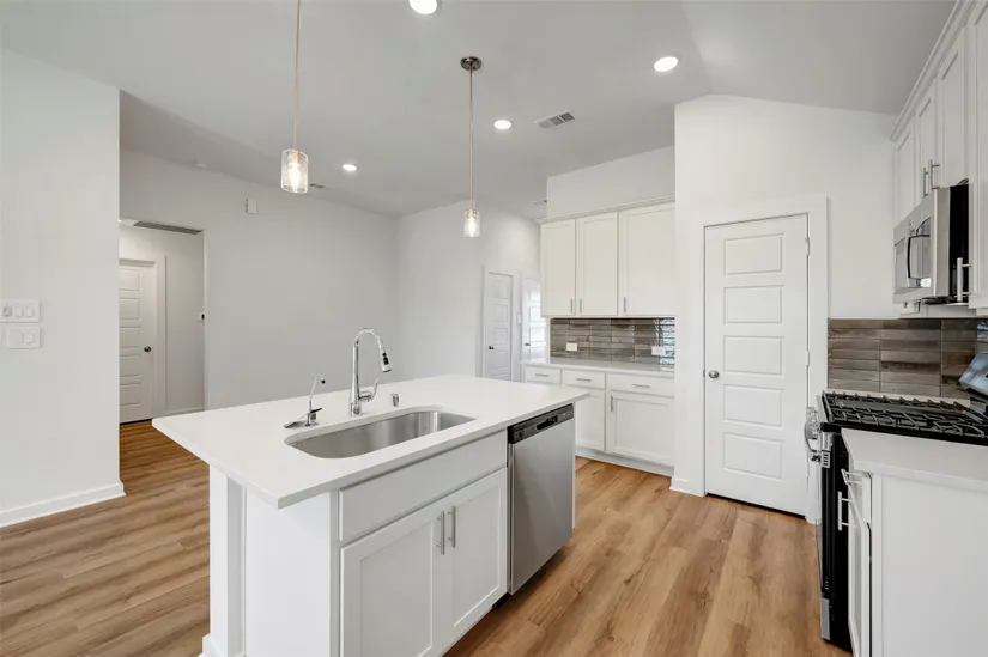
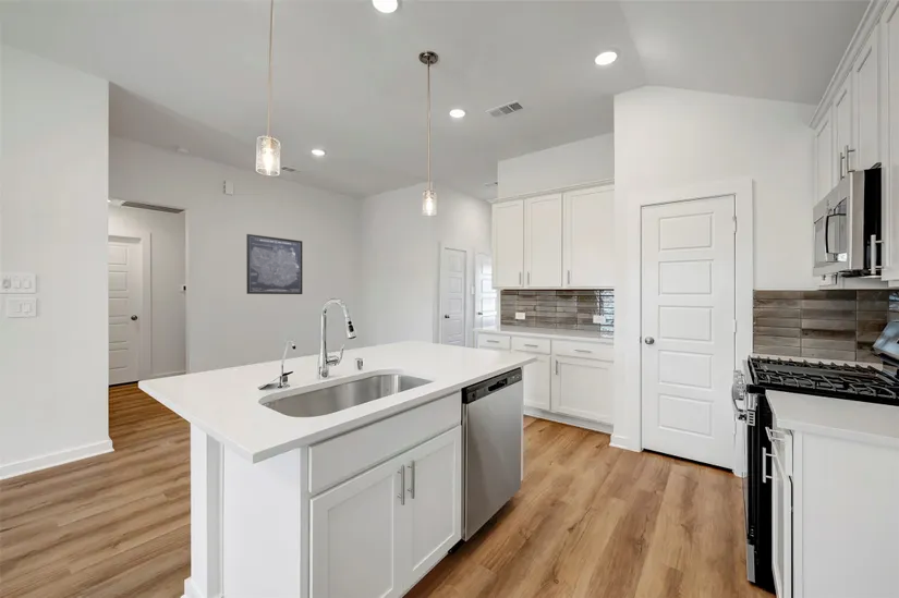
+ wall art [245,233,303,295]
